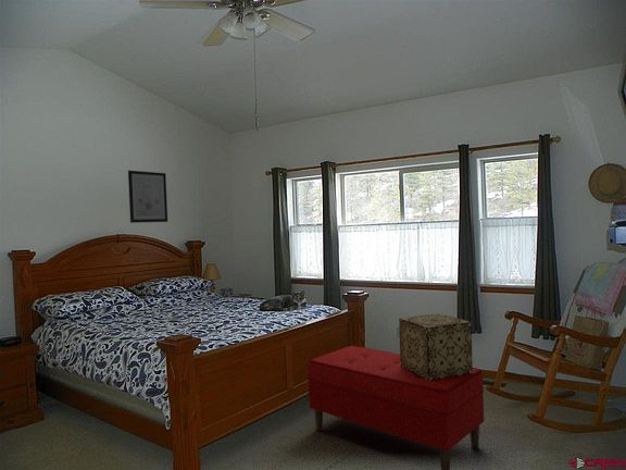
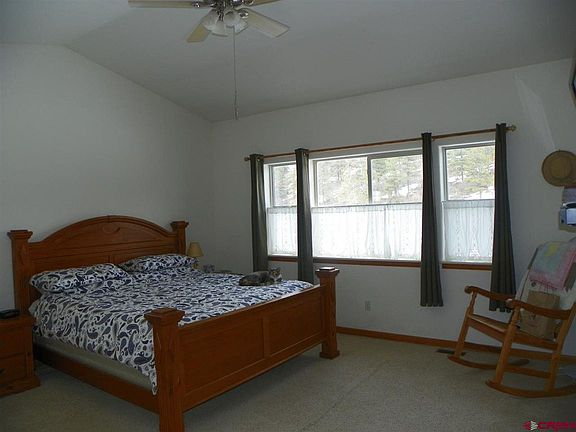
- wall art [127,170,168,224]
- decorative box [398,312,474,381]
- bench [306,345,485,470]
